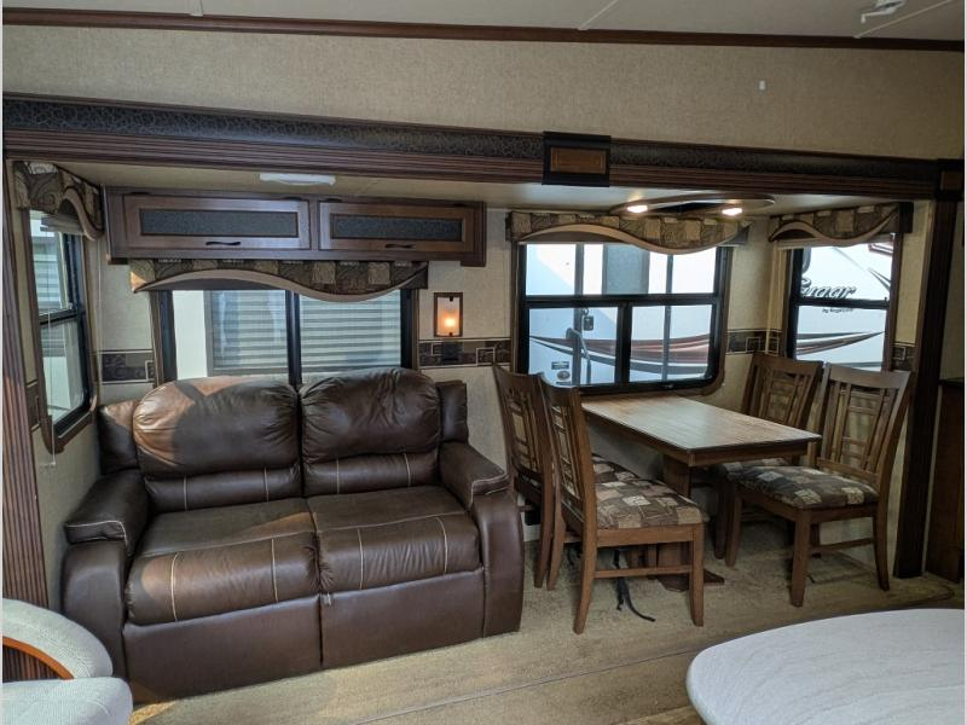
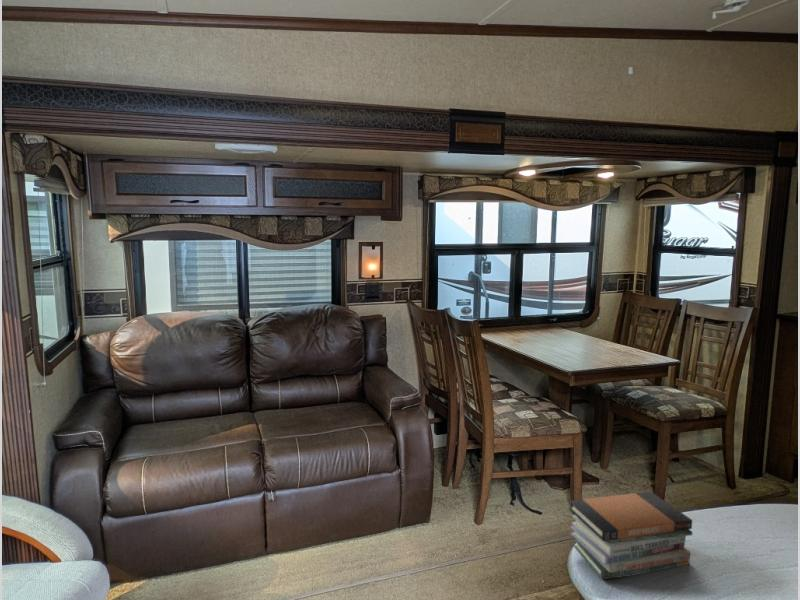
+ book stack [568,490,694,580]
